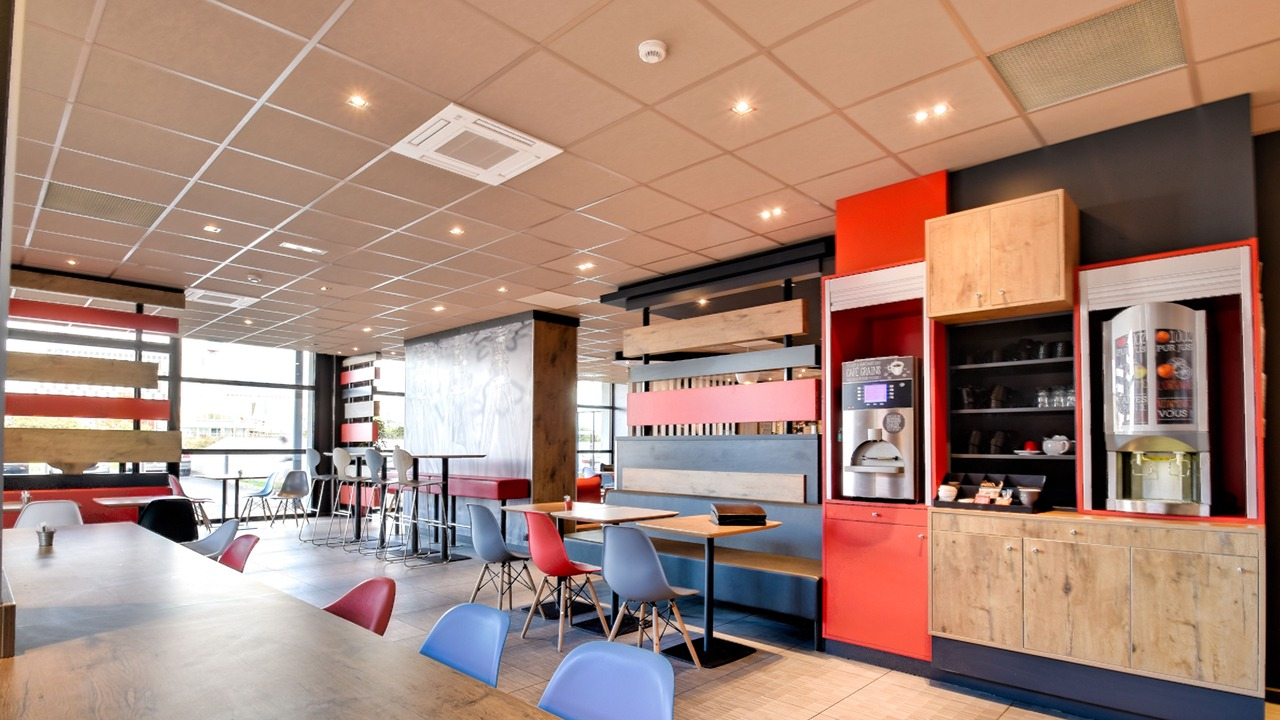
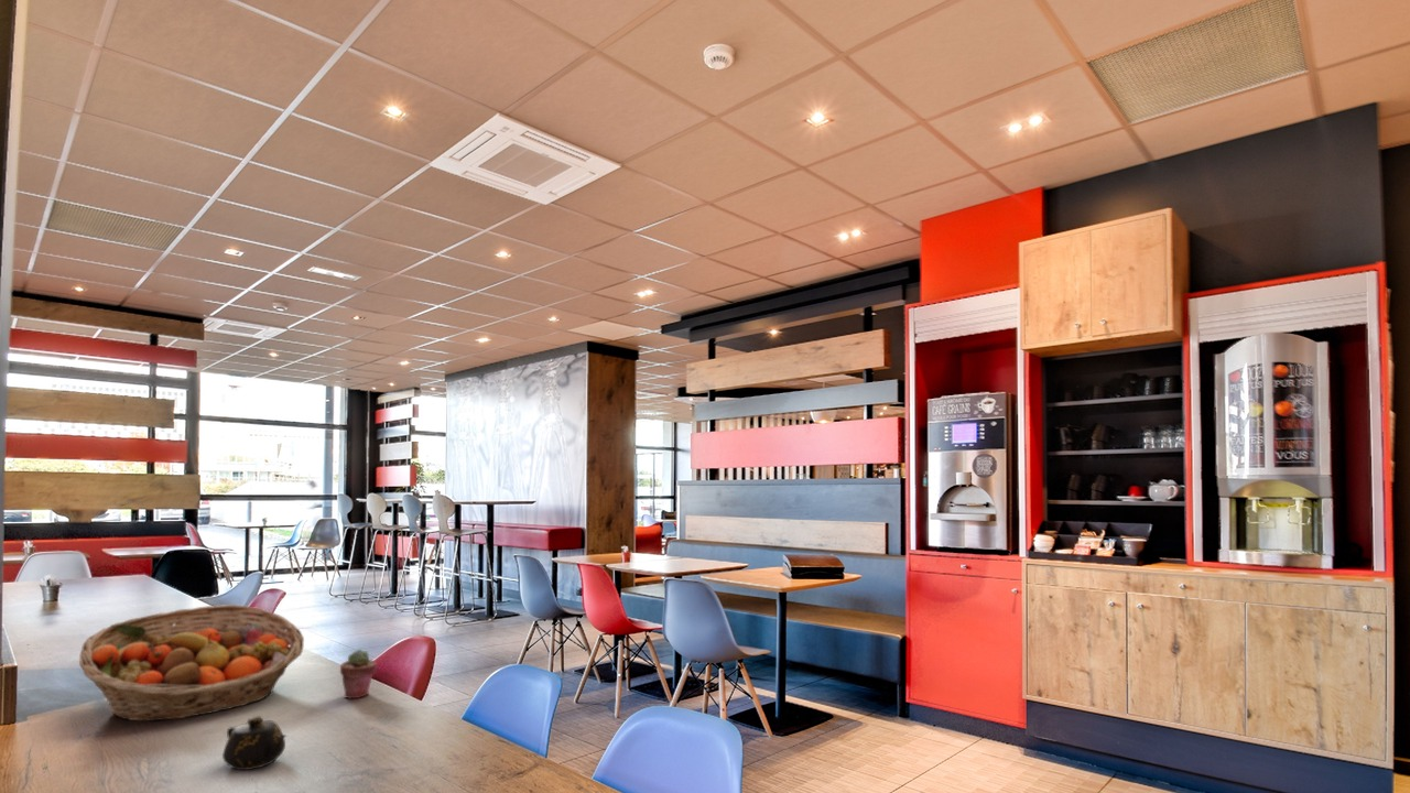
+ teapot [221,715,288,771]
+ fruit basket [78,604,305,721]
+ potted succulent [339,649,378,699]
